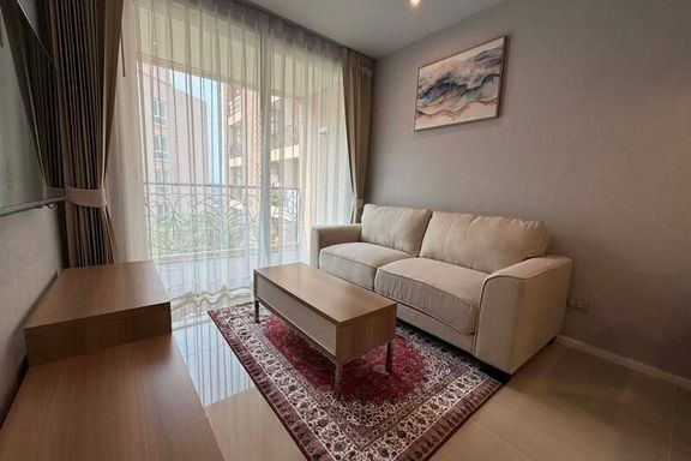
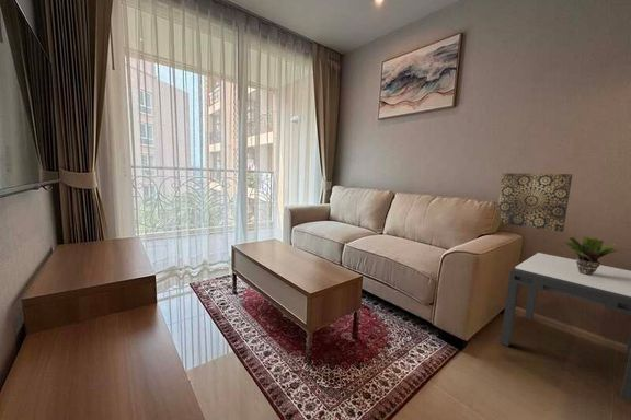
+ potted plant [562,235,620,276]
+ side table [500,252,631,402]
+ wall art [497,172,574,233]
